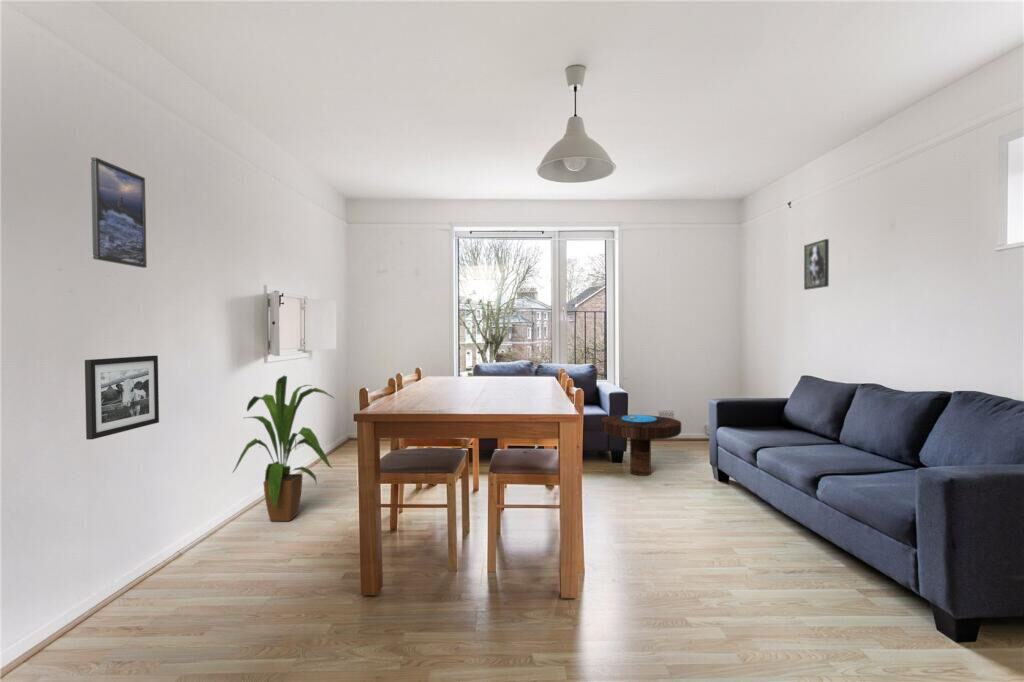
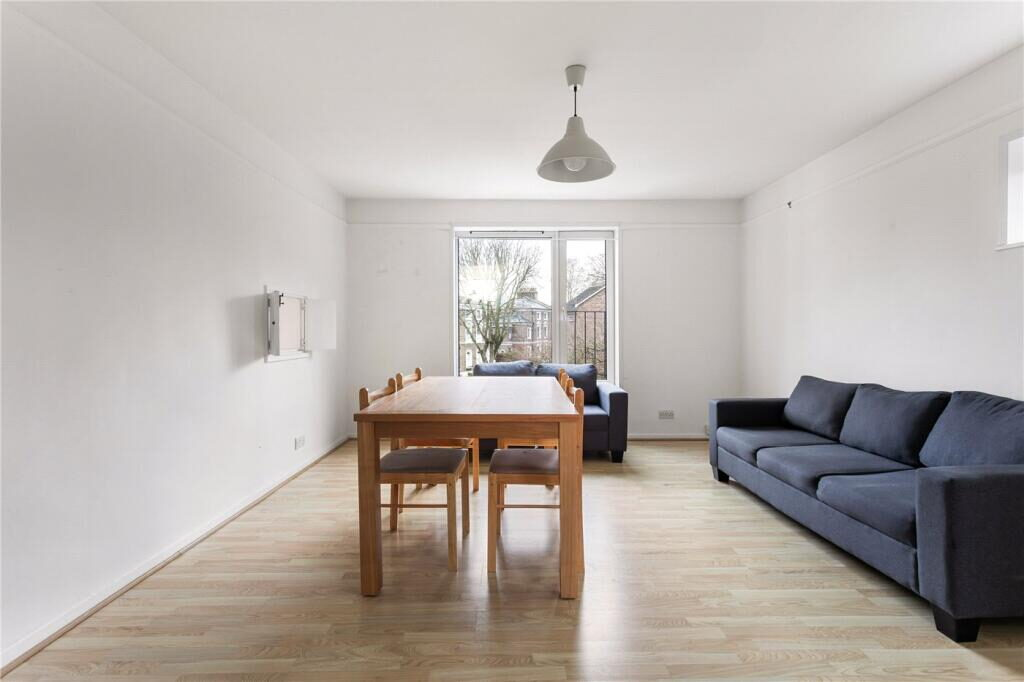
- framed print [803,238,830,291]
- picture frame [84,355,160,441]
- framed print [90,156,148,269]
- side table [600,414,682,477]
- house plant [231,375,335,522]
